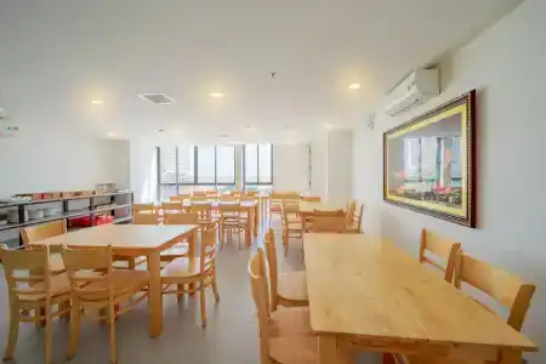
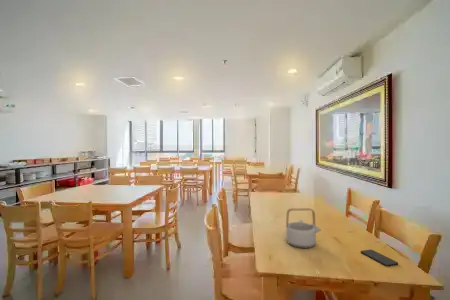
+ smartphone [360,249,399,267]
+ teapot [285,207,322,249]
